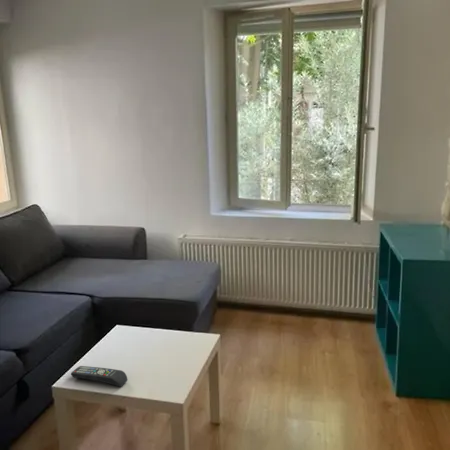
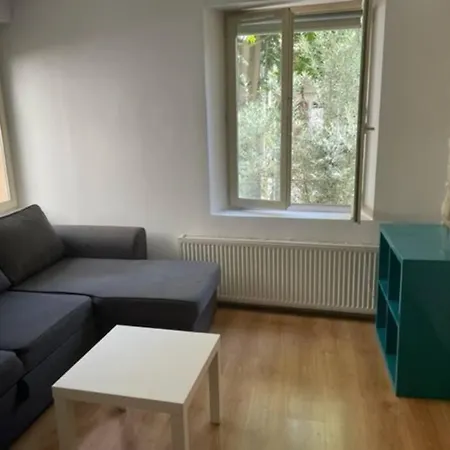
- remote control [70,365,128,388]
